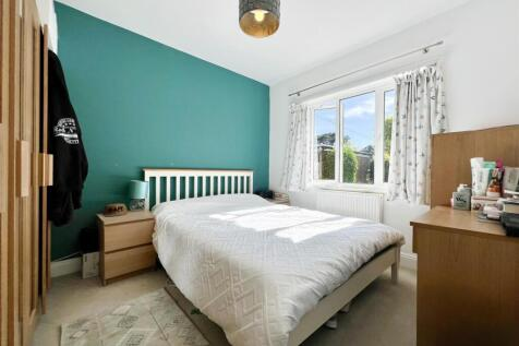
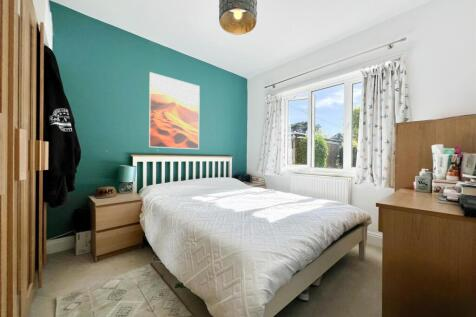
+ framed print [148,71,201,150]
